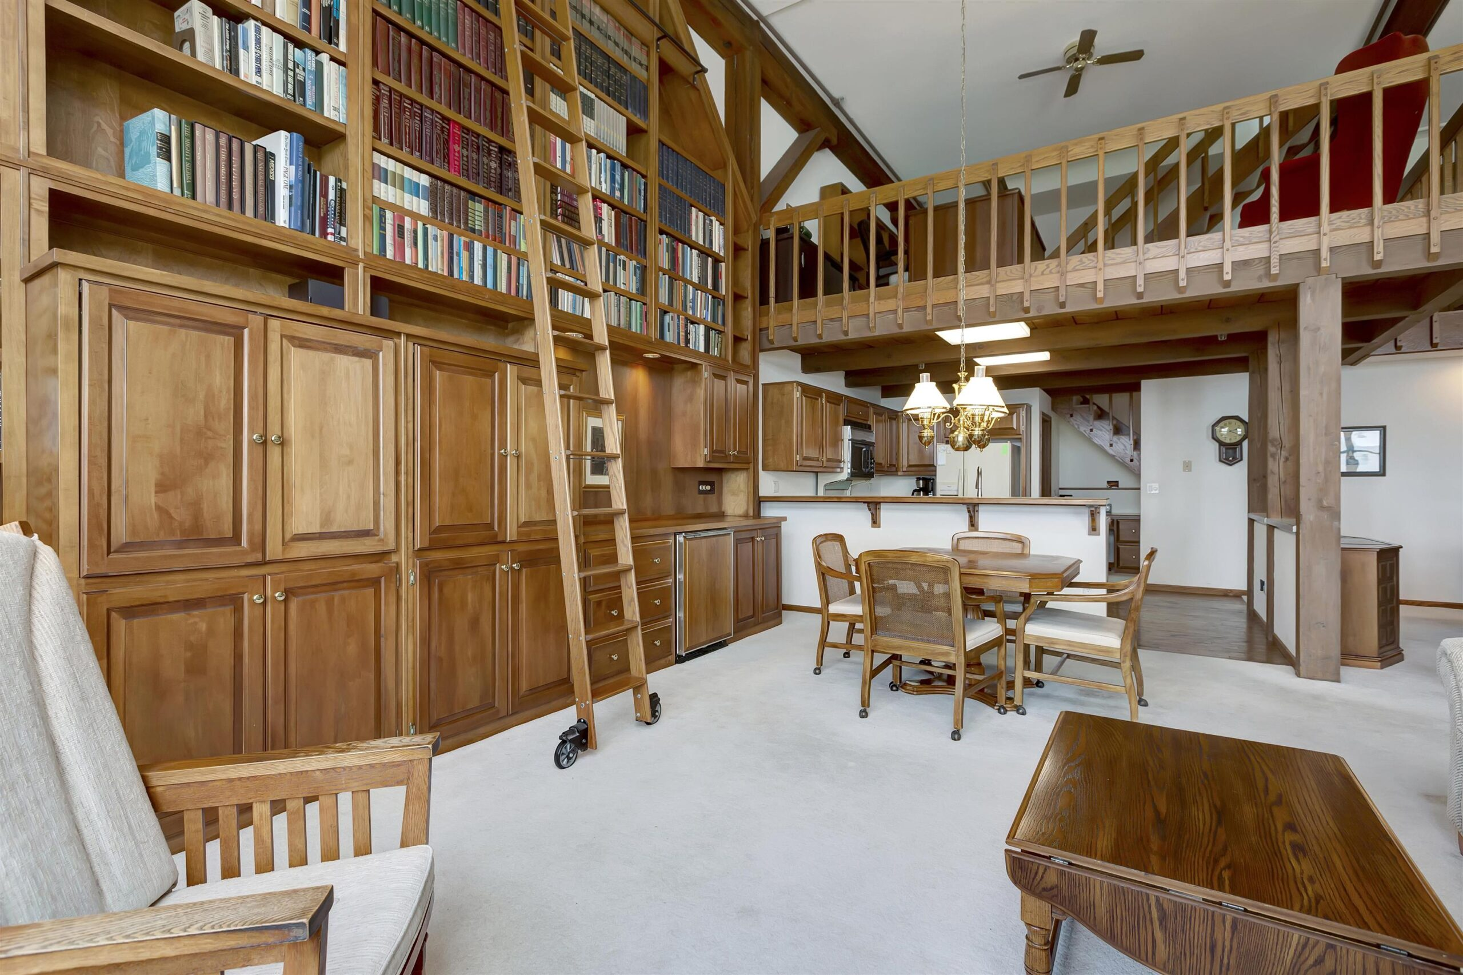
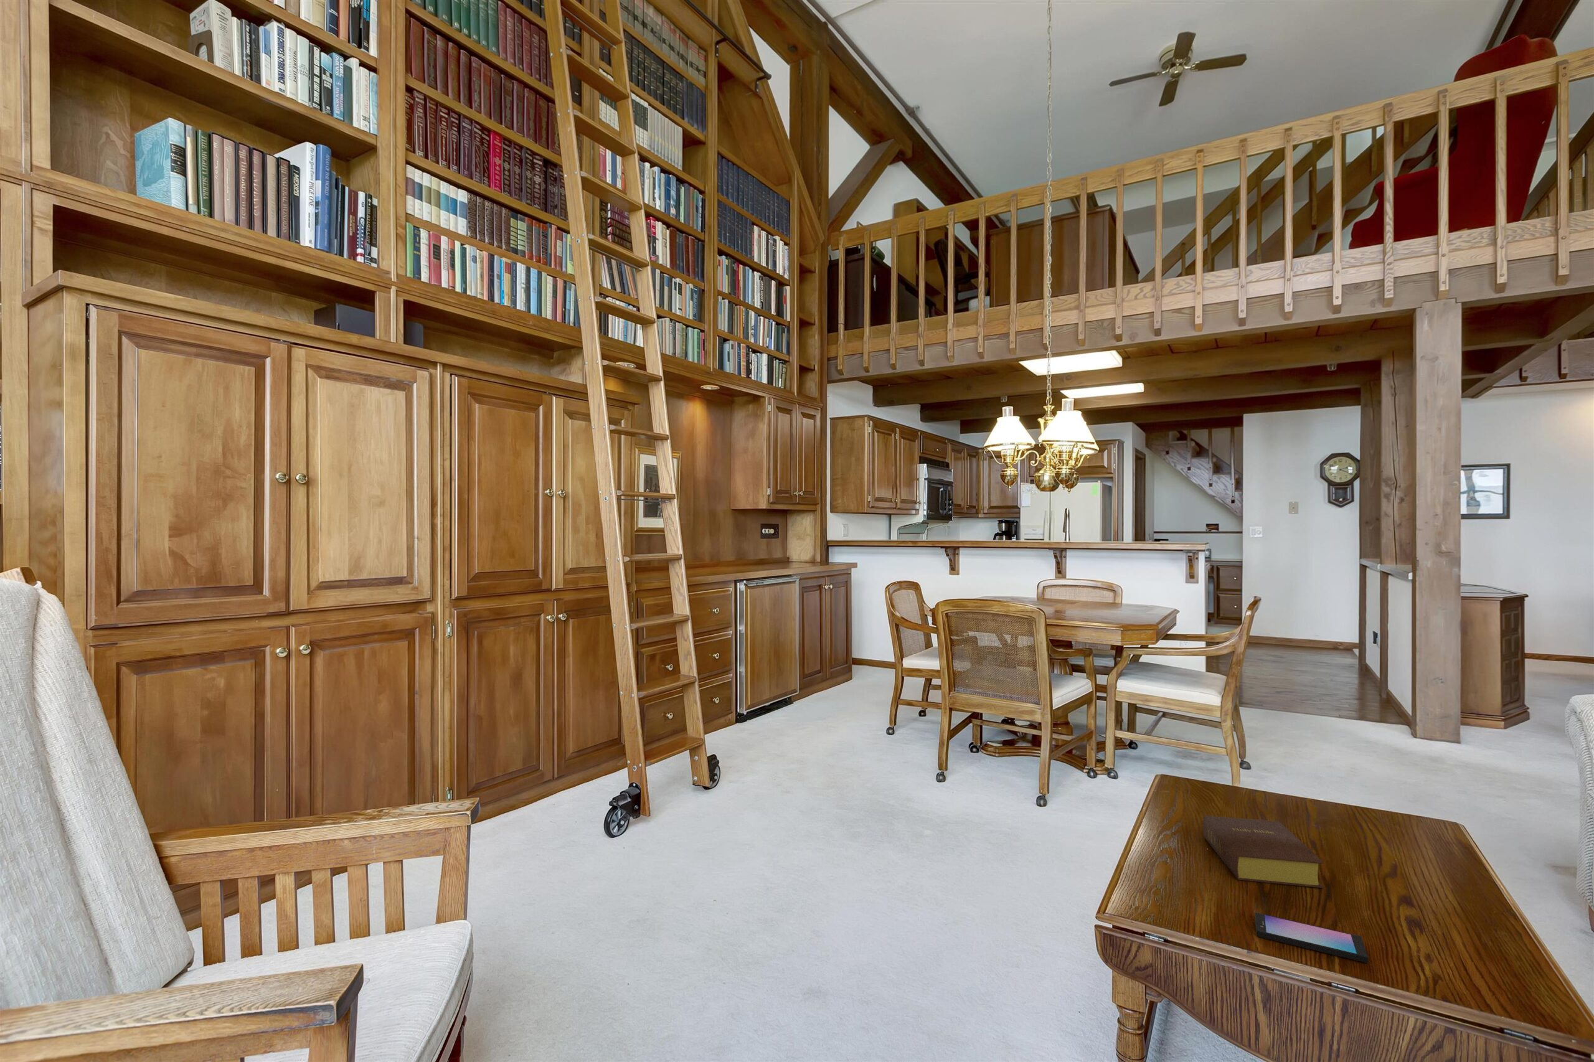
+ bible [1202,814,1324,888]
+ smartphone [1255,911,1369,964]
